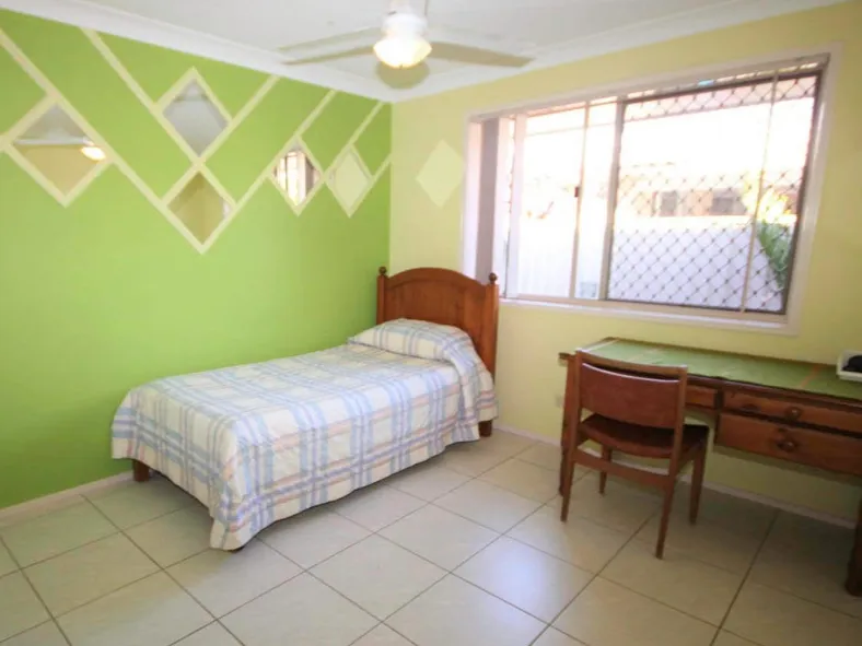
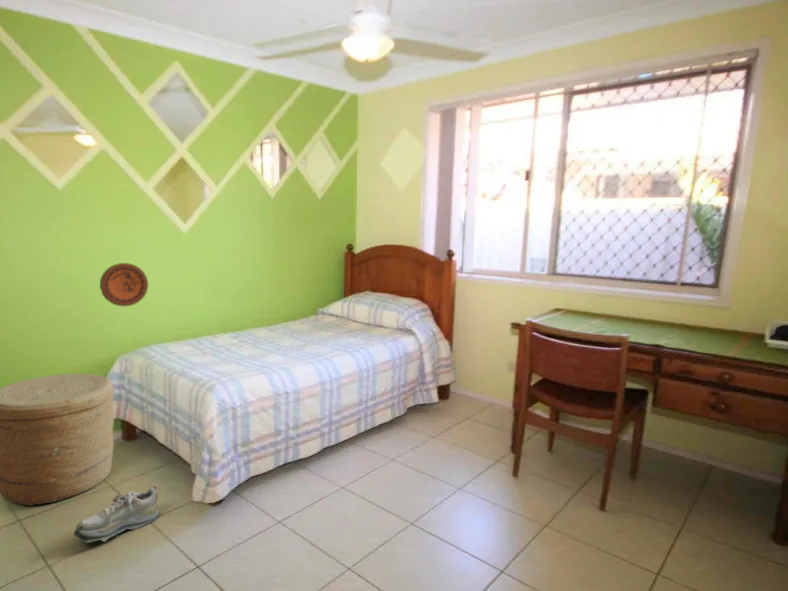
+ decorative plate [99,262,149,307]
+ shoe [73,483,161,544]
+ basket [0,373,115,507]
